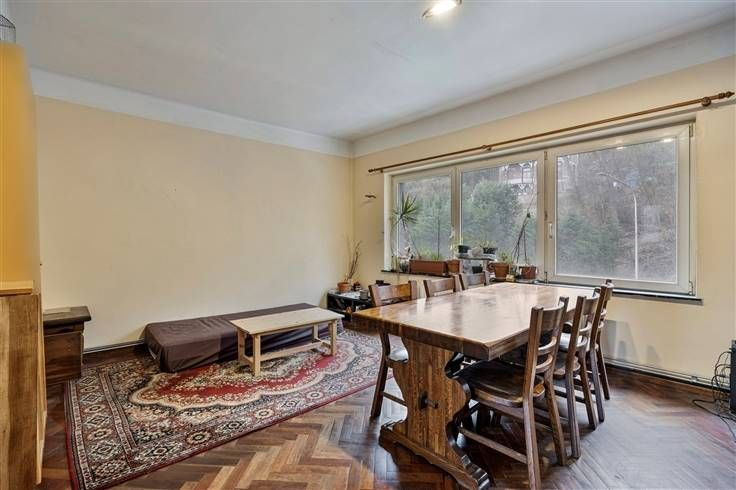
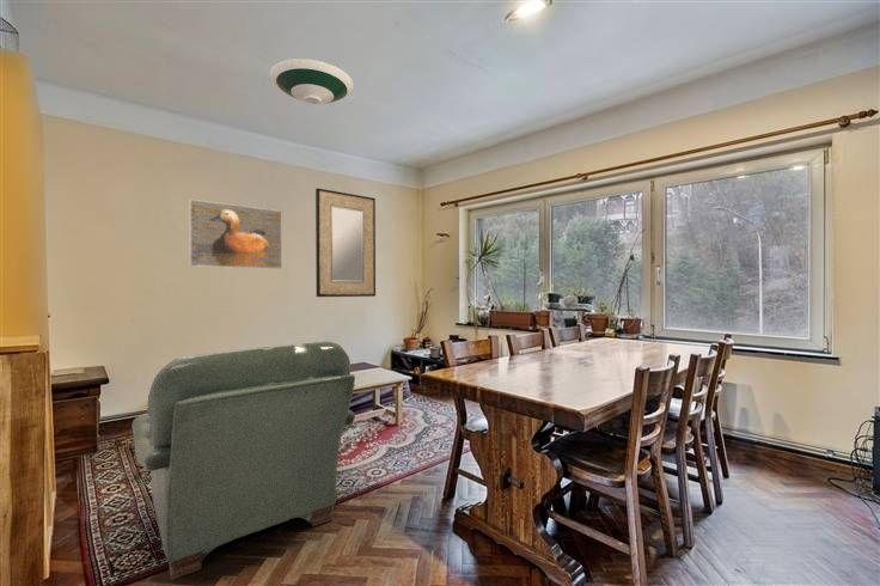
+ home mirror [314,187,377,298]
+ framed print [188,199,283,270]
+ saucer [268,57,355,105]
+ armchair [130,341,356,581]
